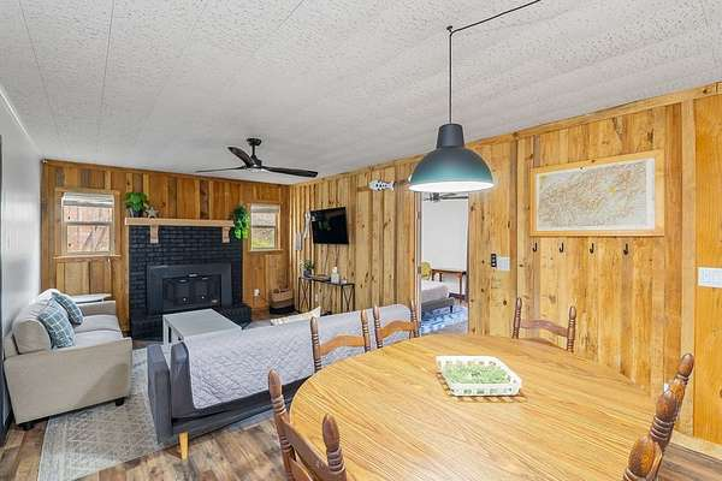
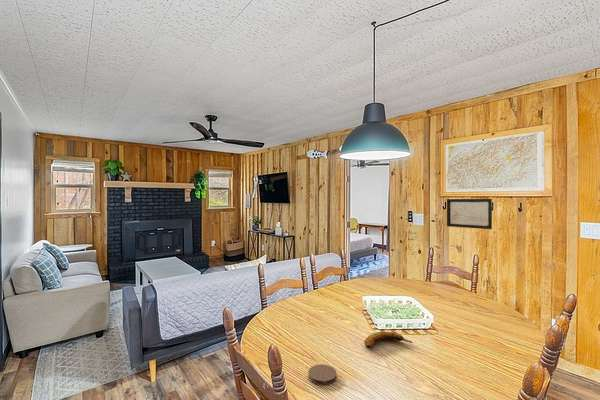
+ coaster [308,363,338,386]
+ wall art [446,198,493,230]
+ banana [363,331,413,349]
